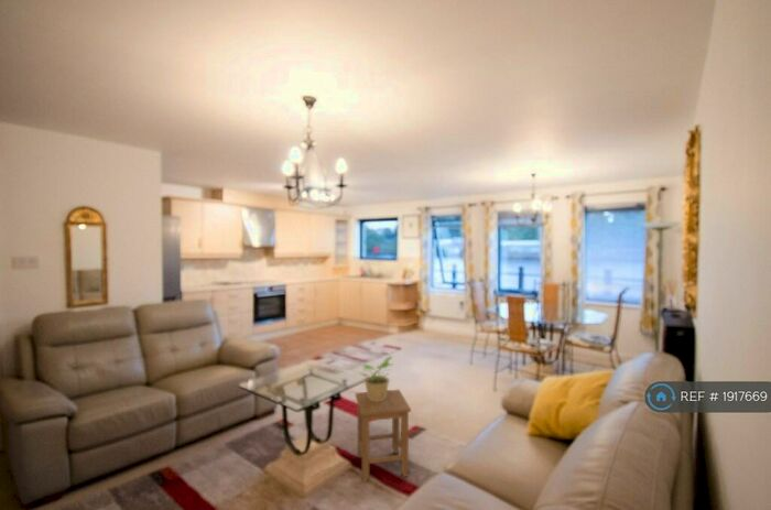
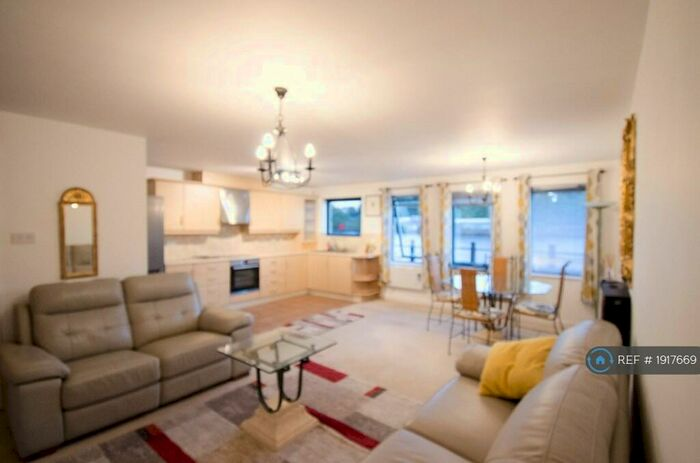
- stool [355,389,412,484]
- potted plant [360,355,394,402]
